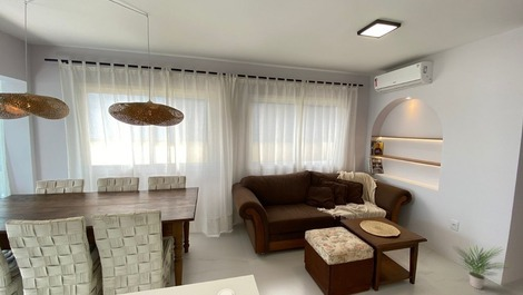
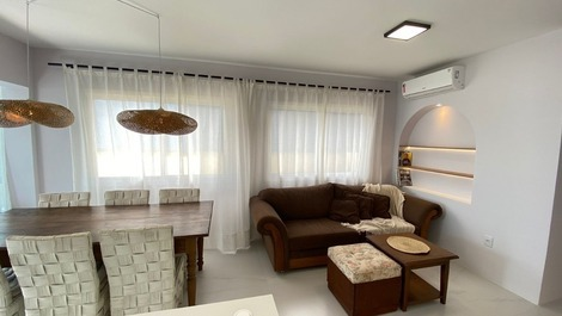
- potted plant [452,240,512,291]
